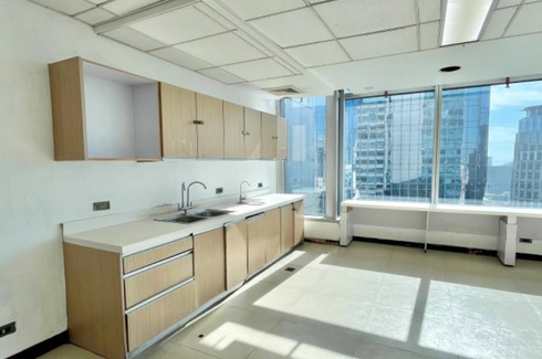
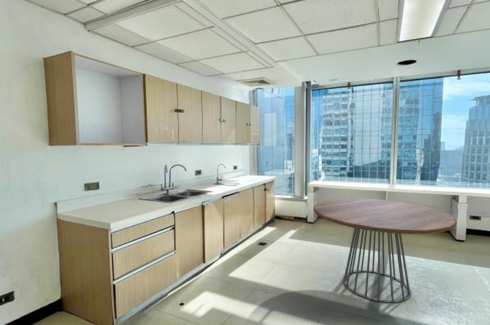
+ dining table [312,197,458,304]
